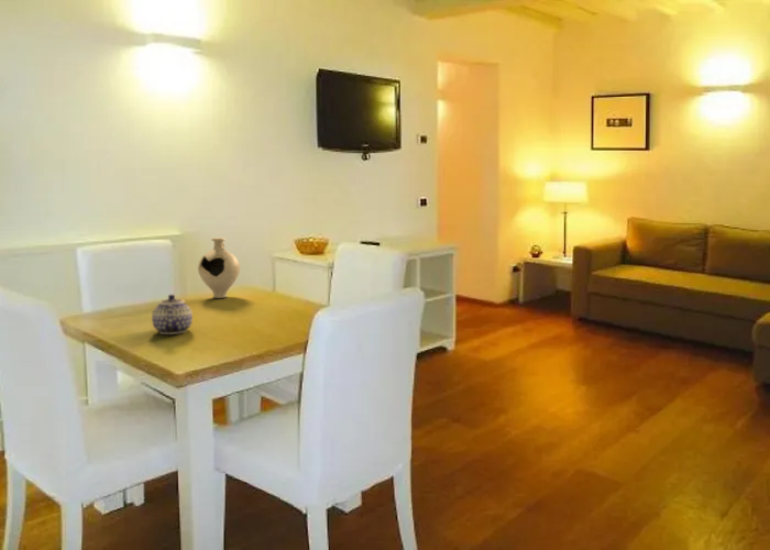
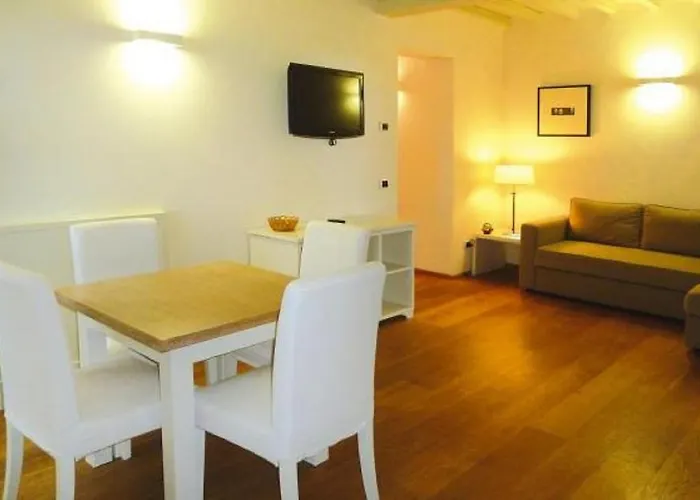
- teapot [151,294,194,336]
- decorative vase [197,237,241,299]
